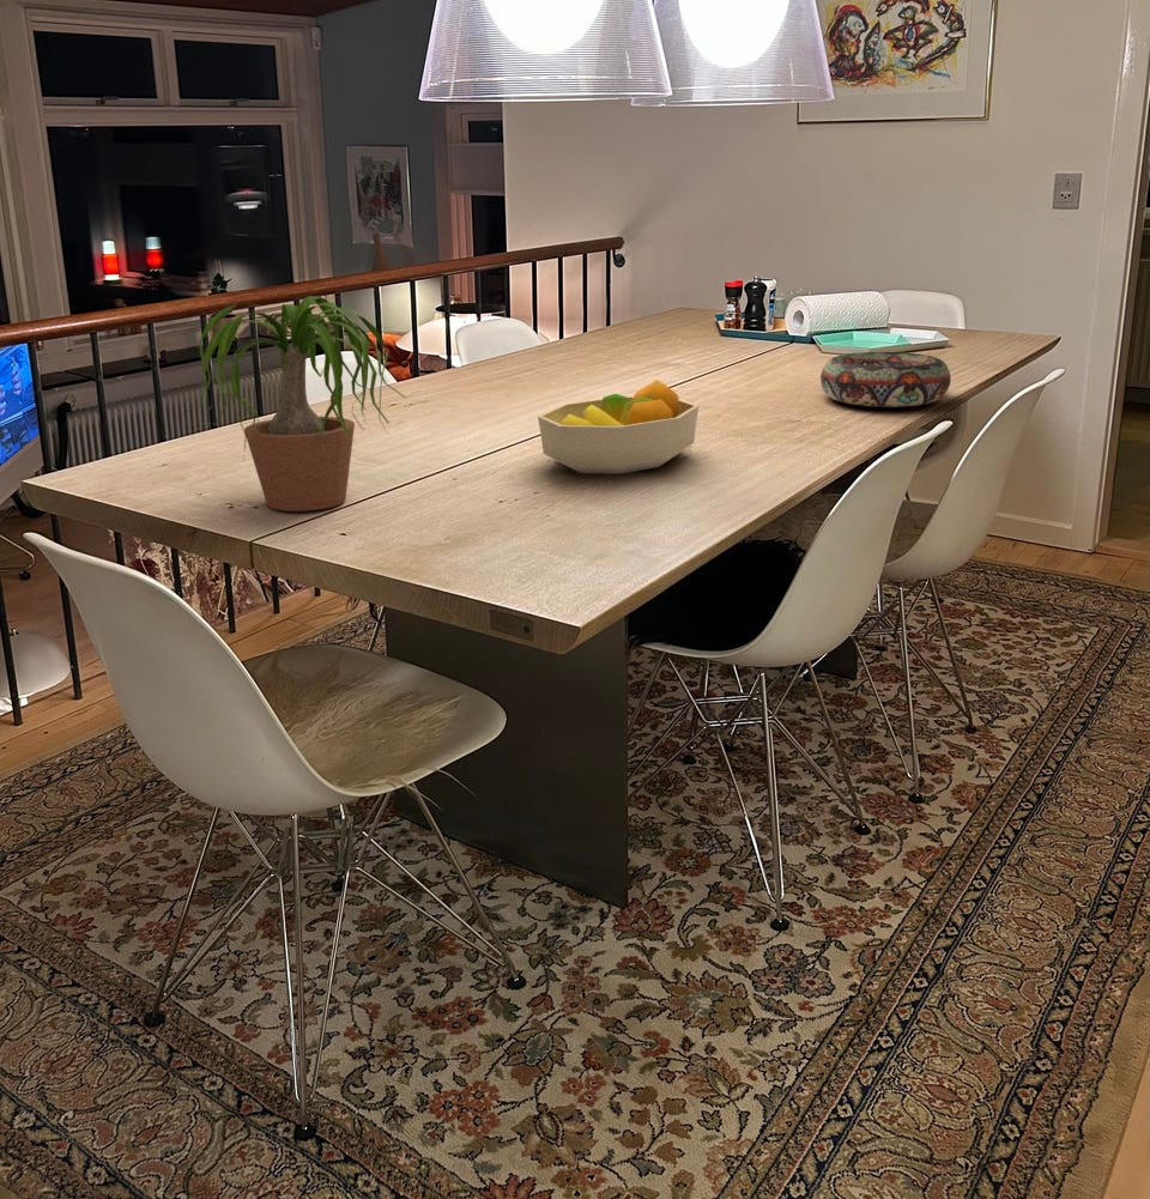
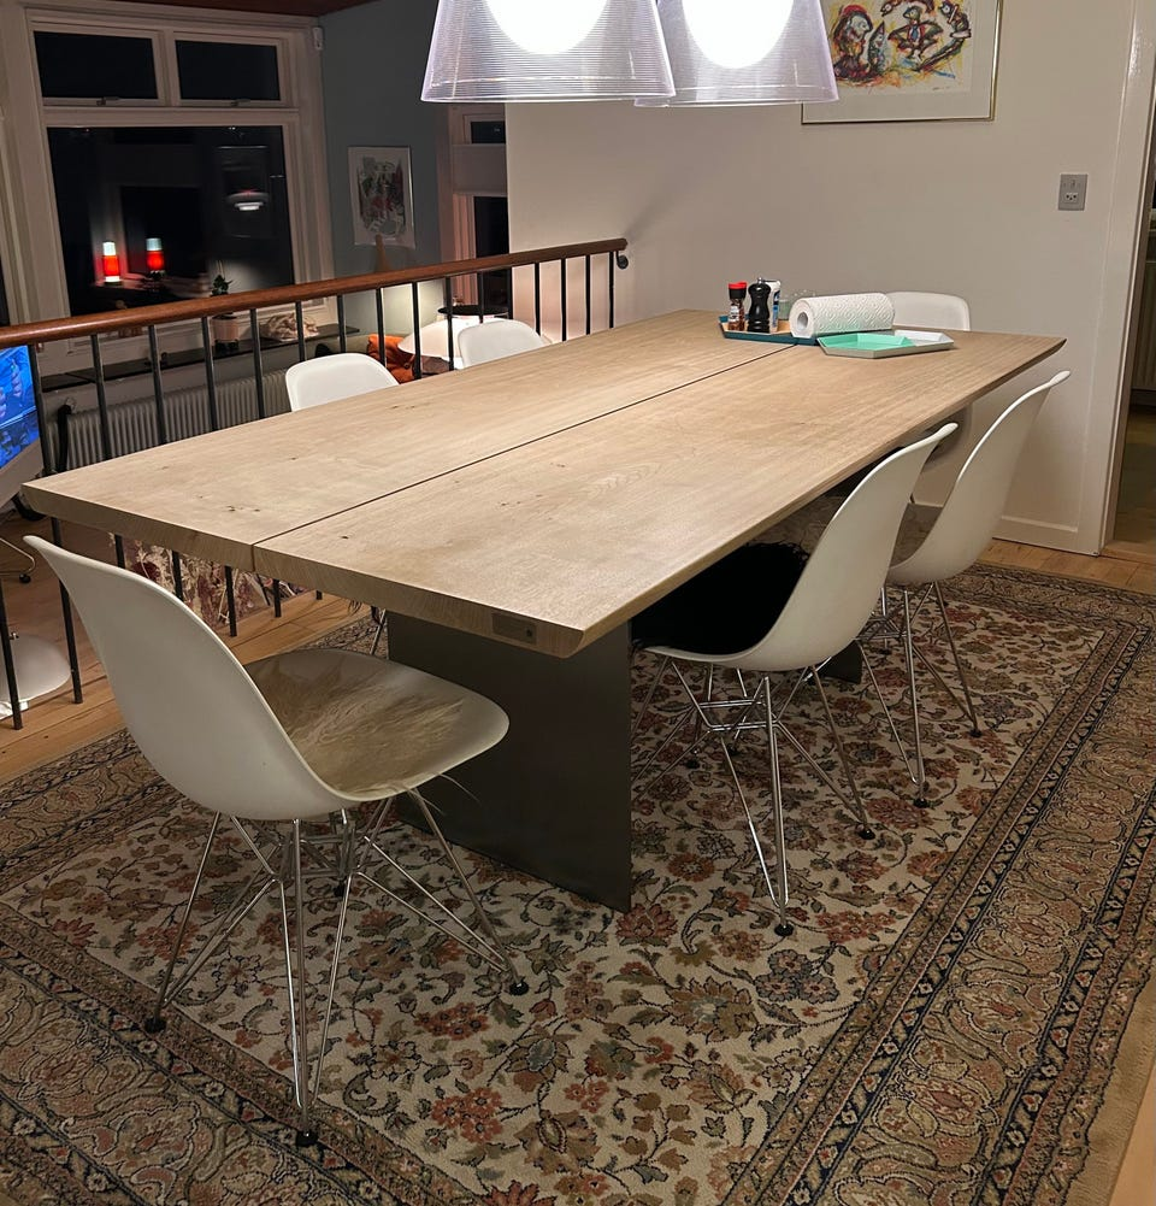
- fruit bowl [537,379,700,476]
- potted plant [163,295,418,513]
- decorative bowl [819,351,952,408]
